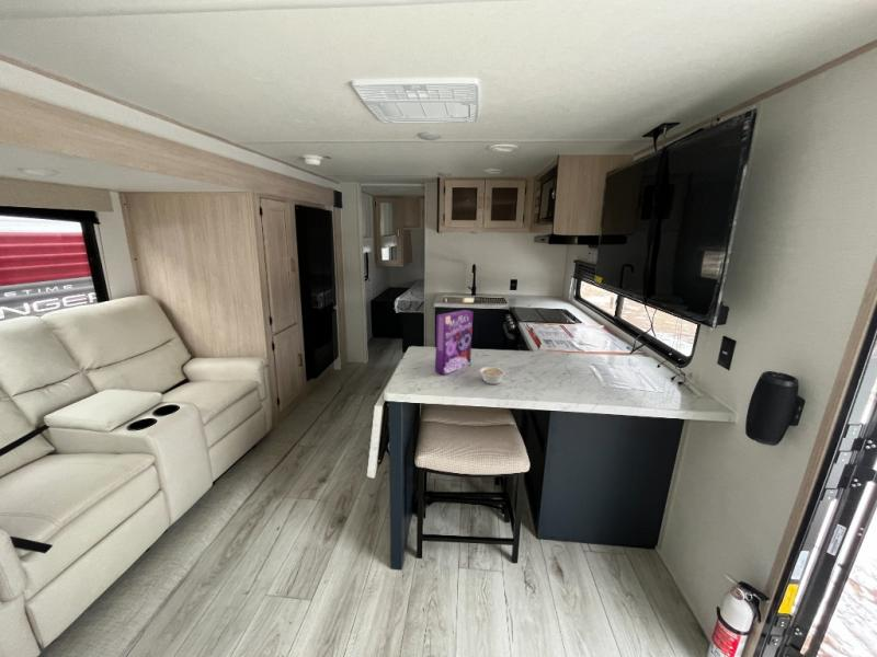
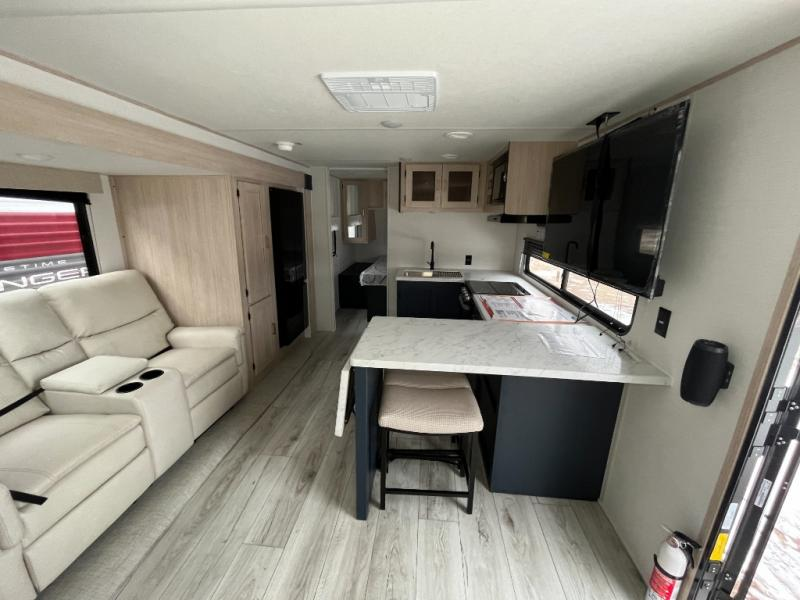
- cereal box [434,309,474,376]
- legume [479,364,506,385]
